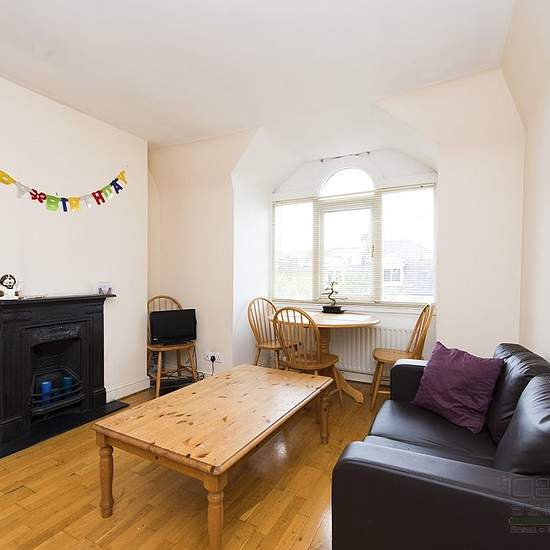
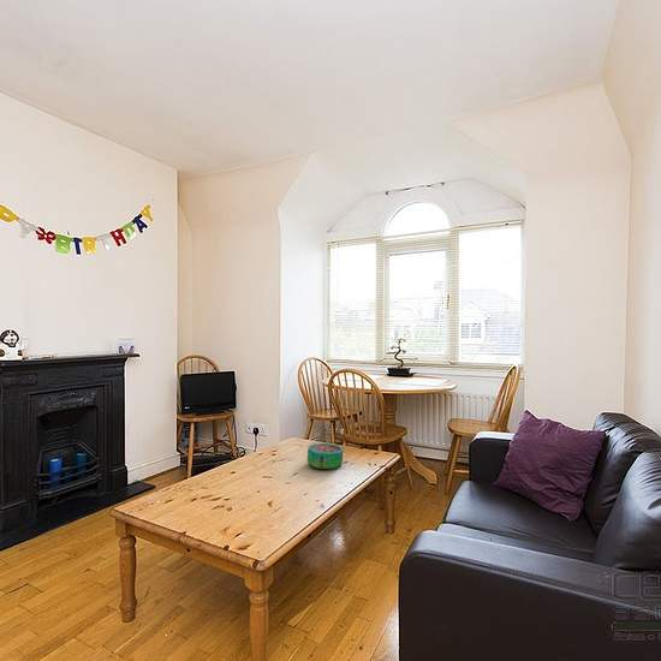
+ decorative bowl [306,442,344,471]
